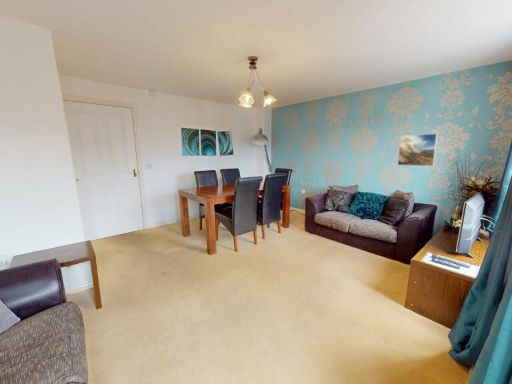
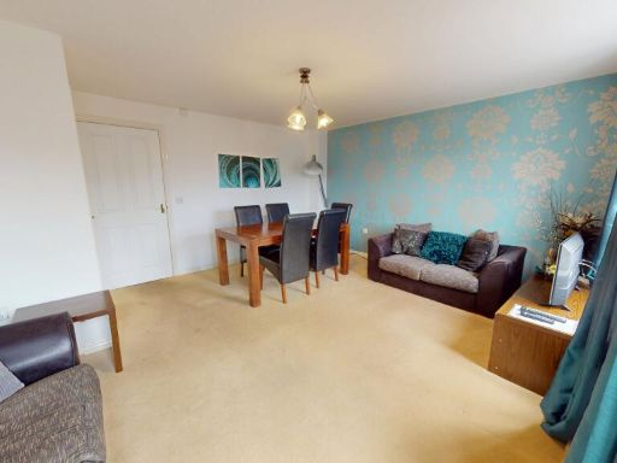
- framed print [397,133,438,167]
